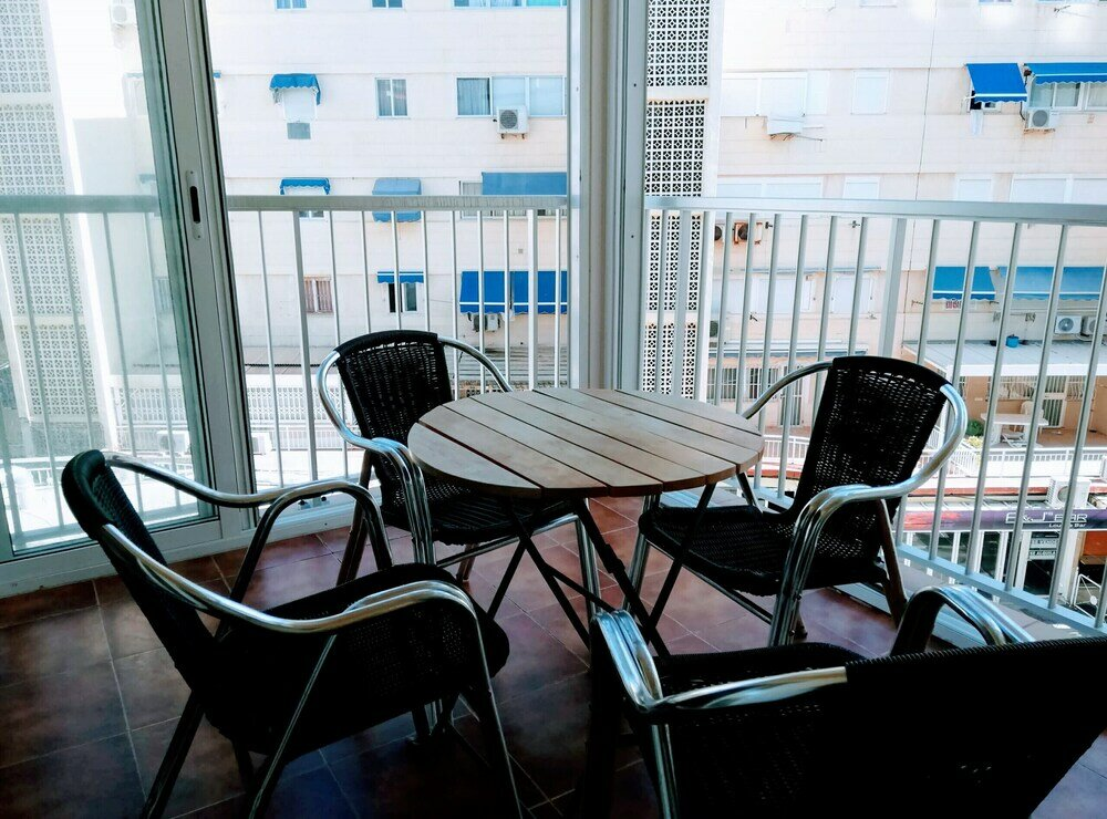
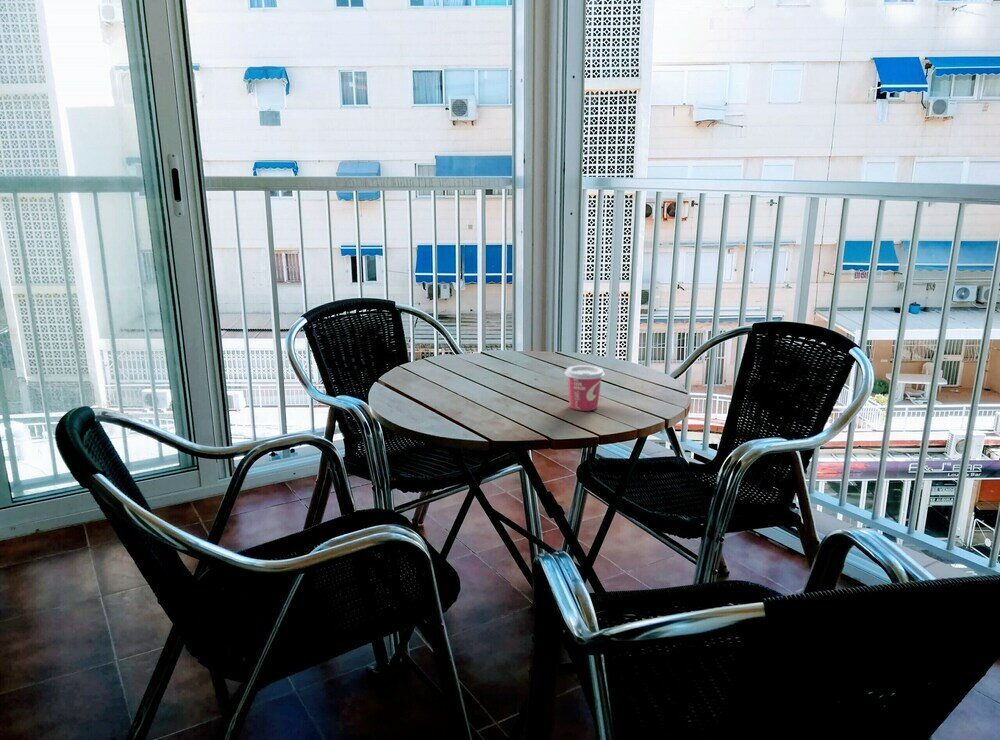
+ cup [564,364,606,412]
